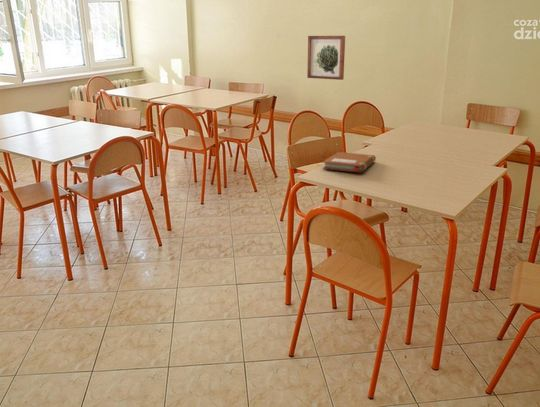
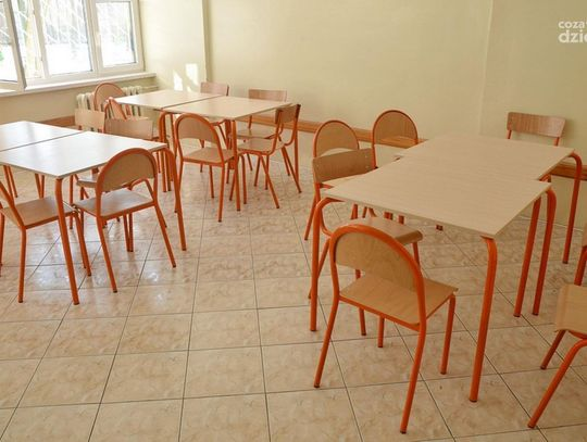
- wall art [306,35,346,81]
- notebook [322,151,377,174]
